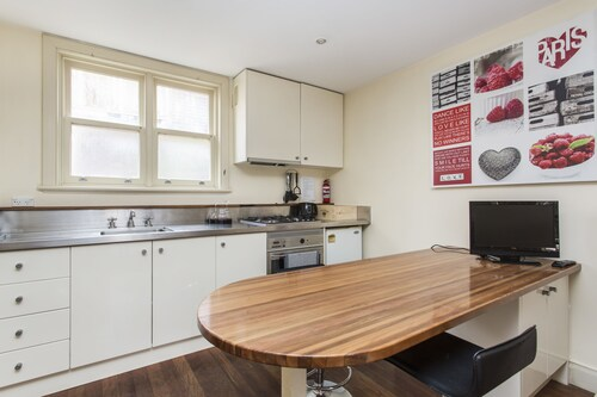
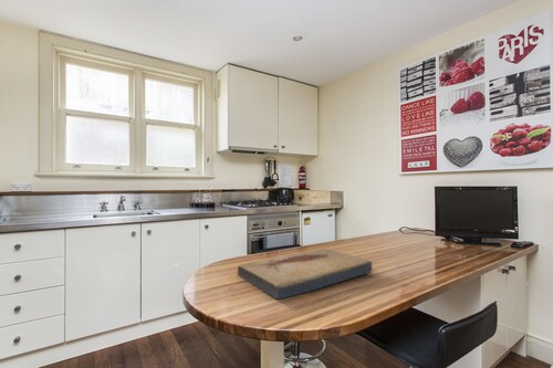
+ fish fossil [237,248,373,301]
